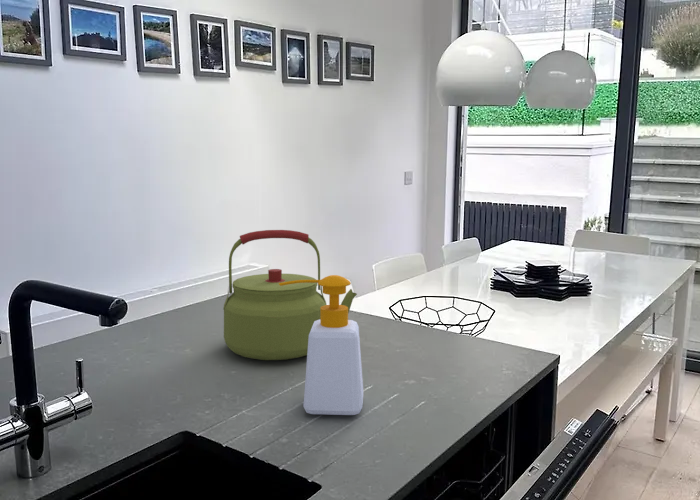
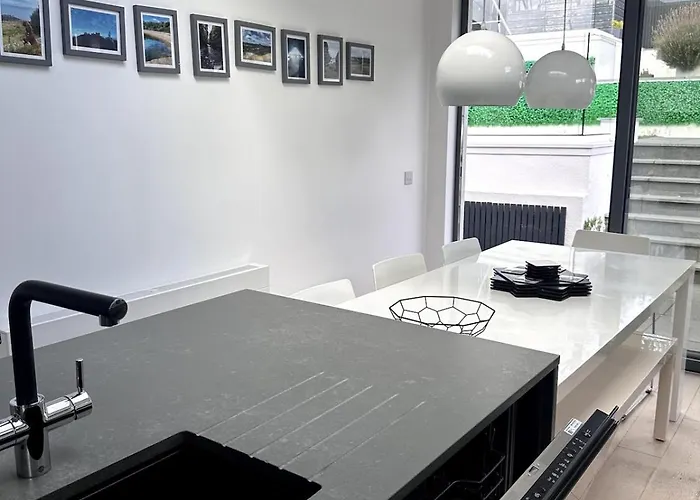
- soap bottle [279,274,364,416]
- kettle [222,229,358,361]
